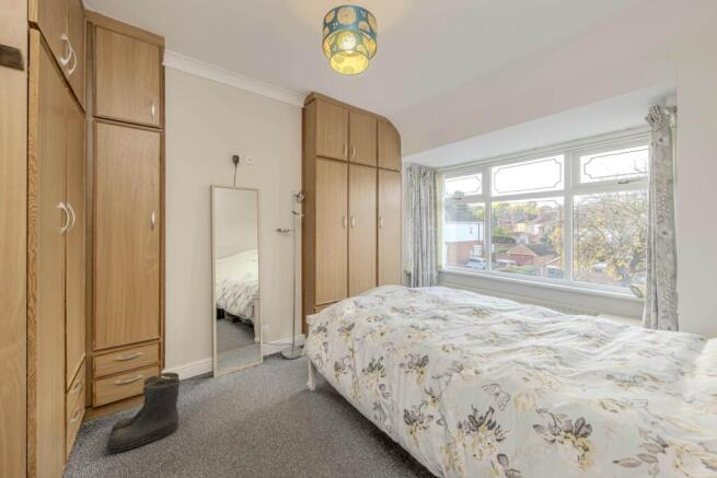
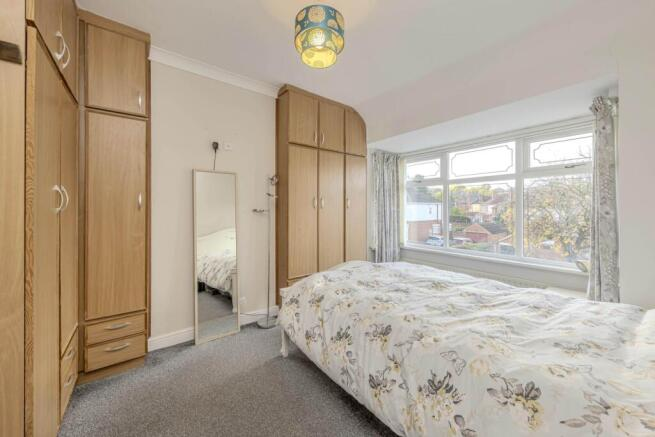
- boots [105,371,181,454]
